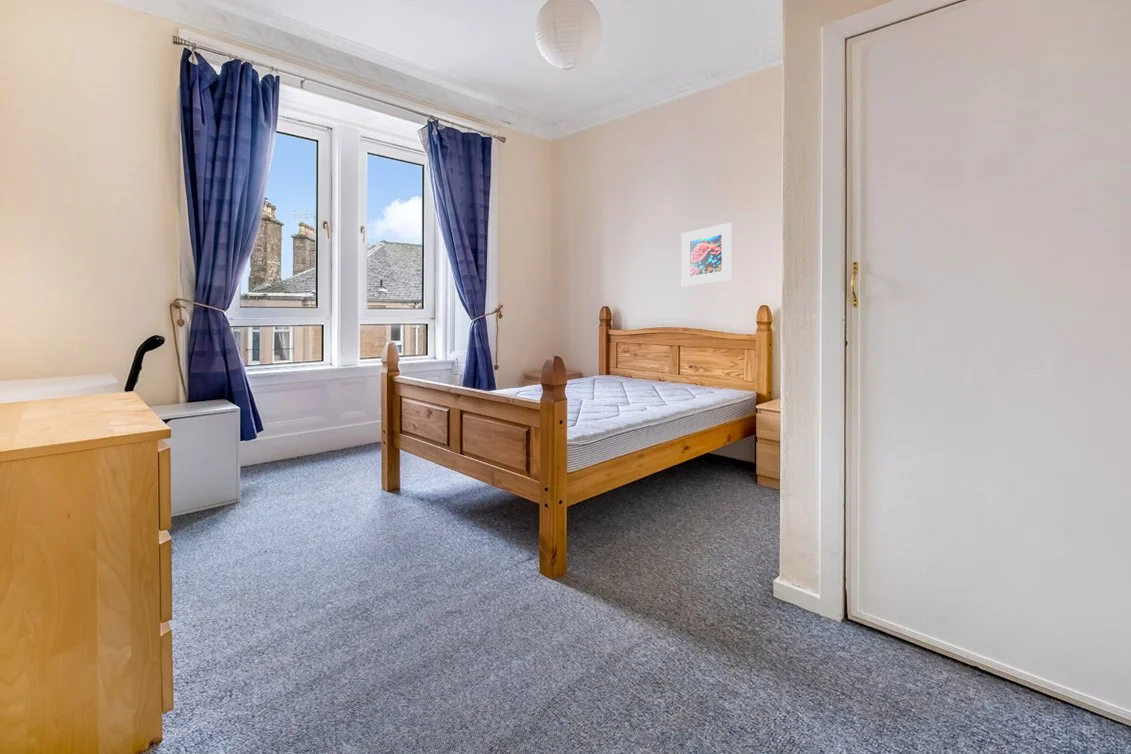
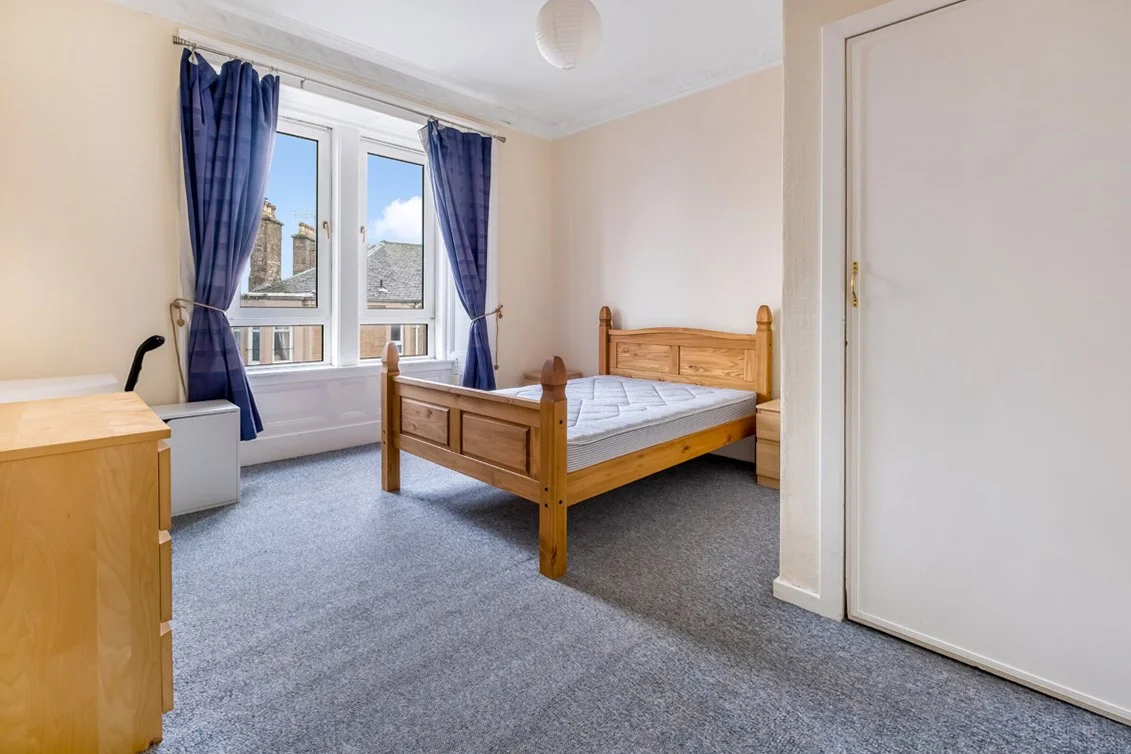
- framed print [680,222,733,288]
